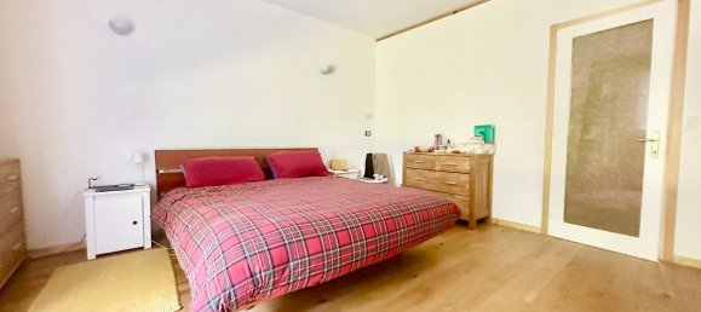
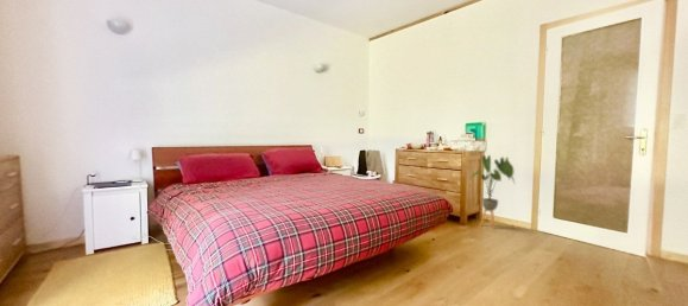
+ house plant [469,154,516,230]
